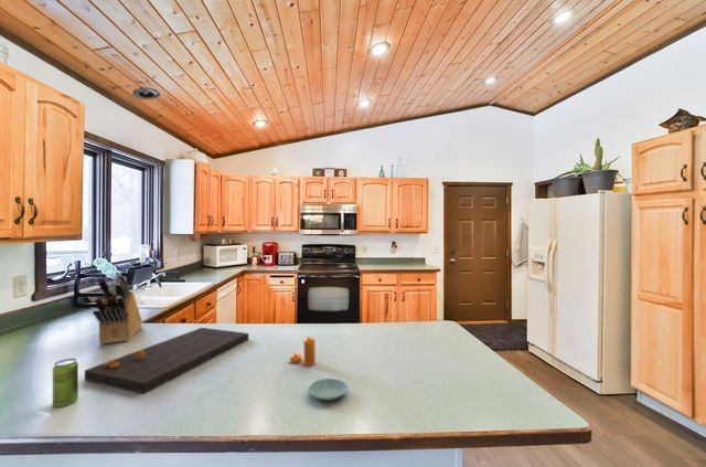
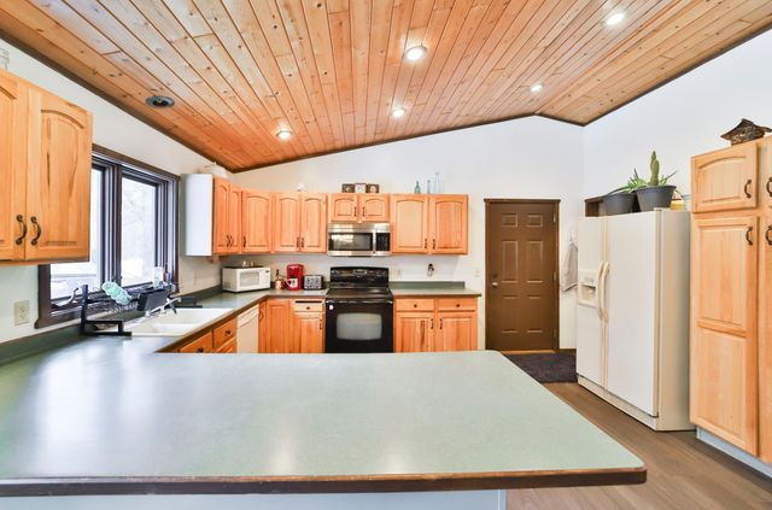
- saucer [308,378,349,402]
- beverage can [52,358,79,408]
- cutting board [84,327,249,394]
- knife block [92,273,143,344]
- pepper shaker [289,336,317,367]
